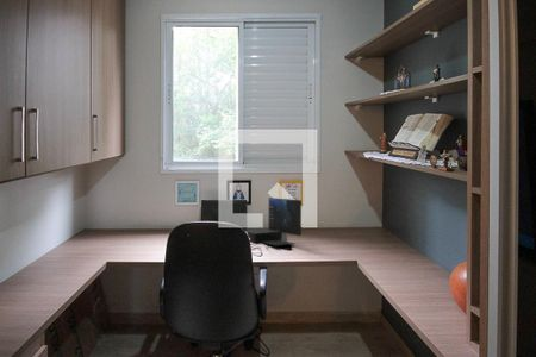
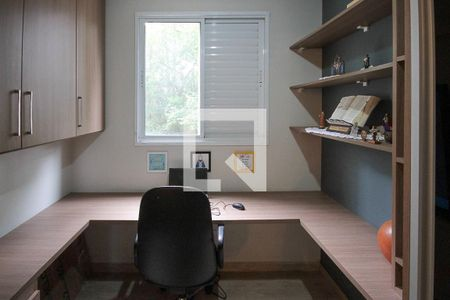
- computer monitor [245,196,303,248]
